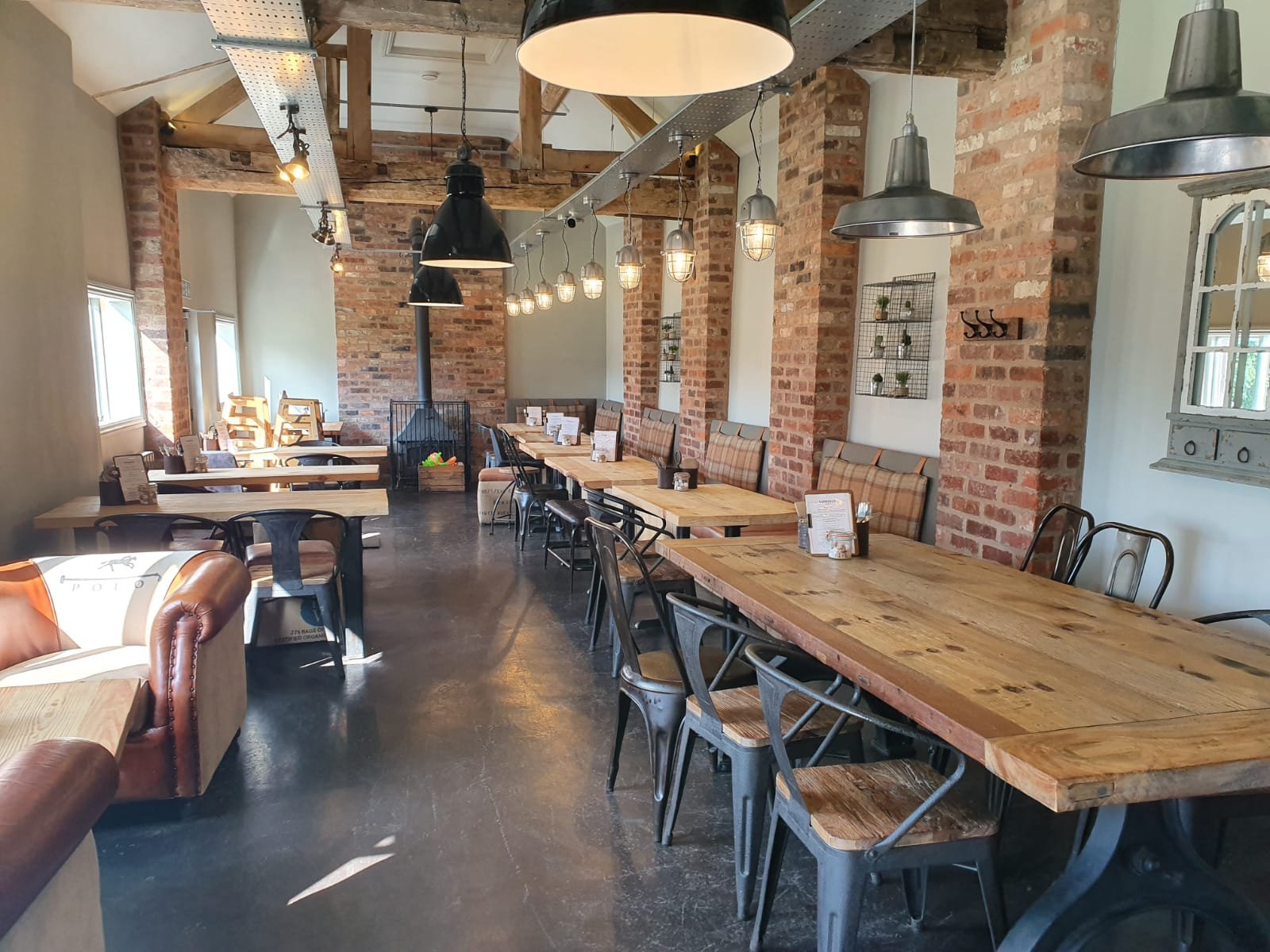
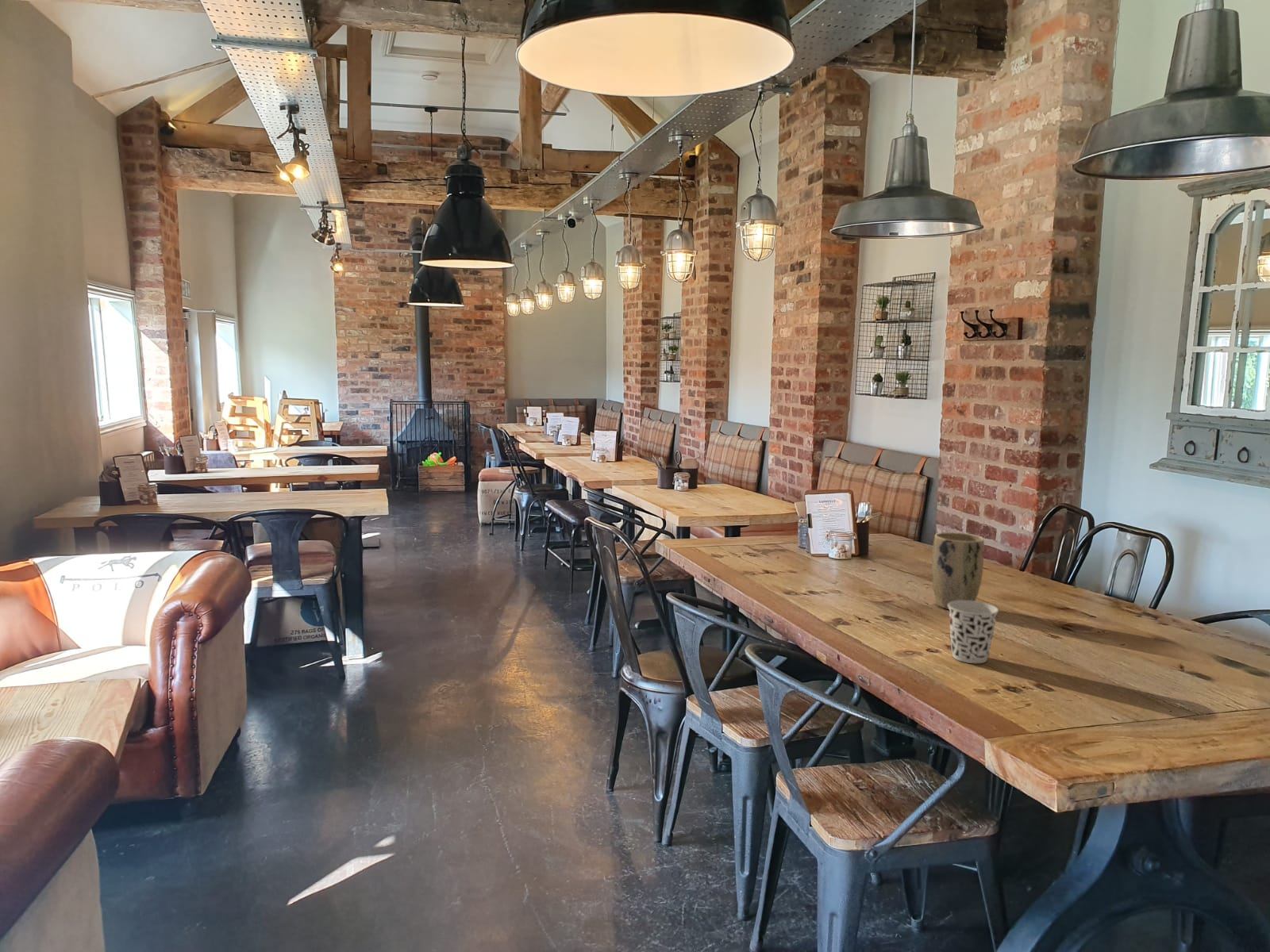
+ cup [948,601,999,664]
+ plant pot [931,532,985,610]
